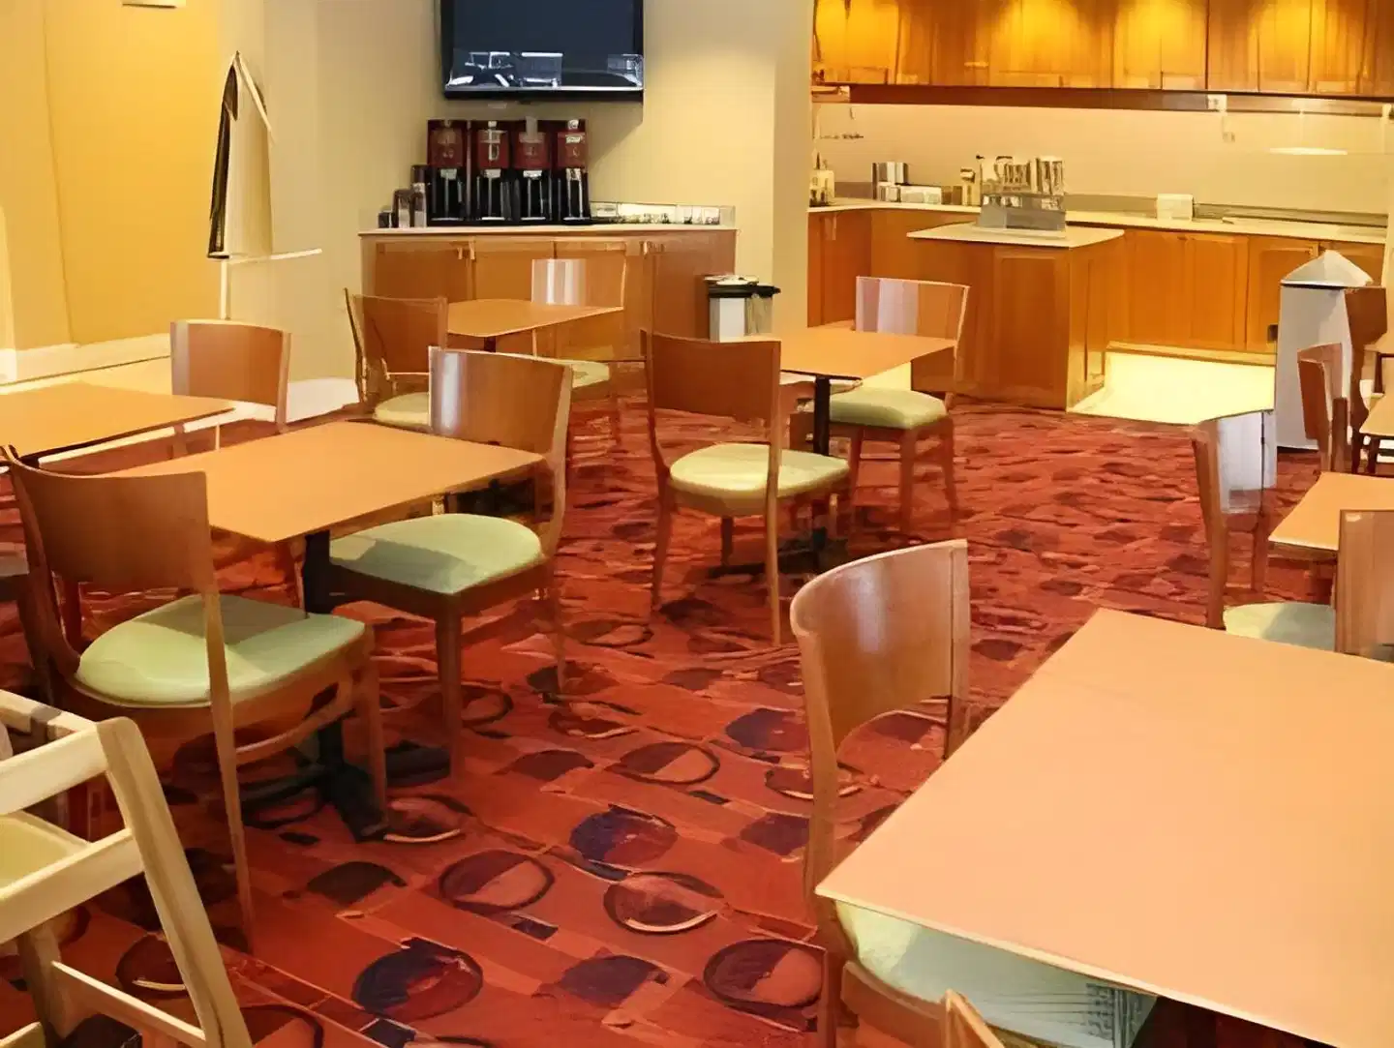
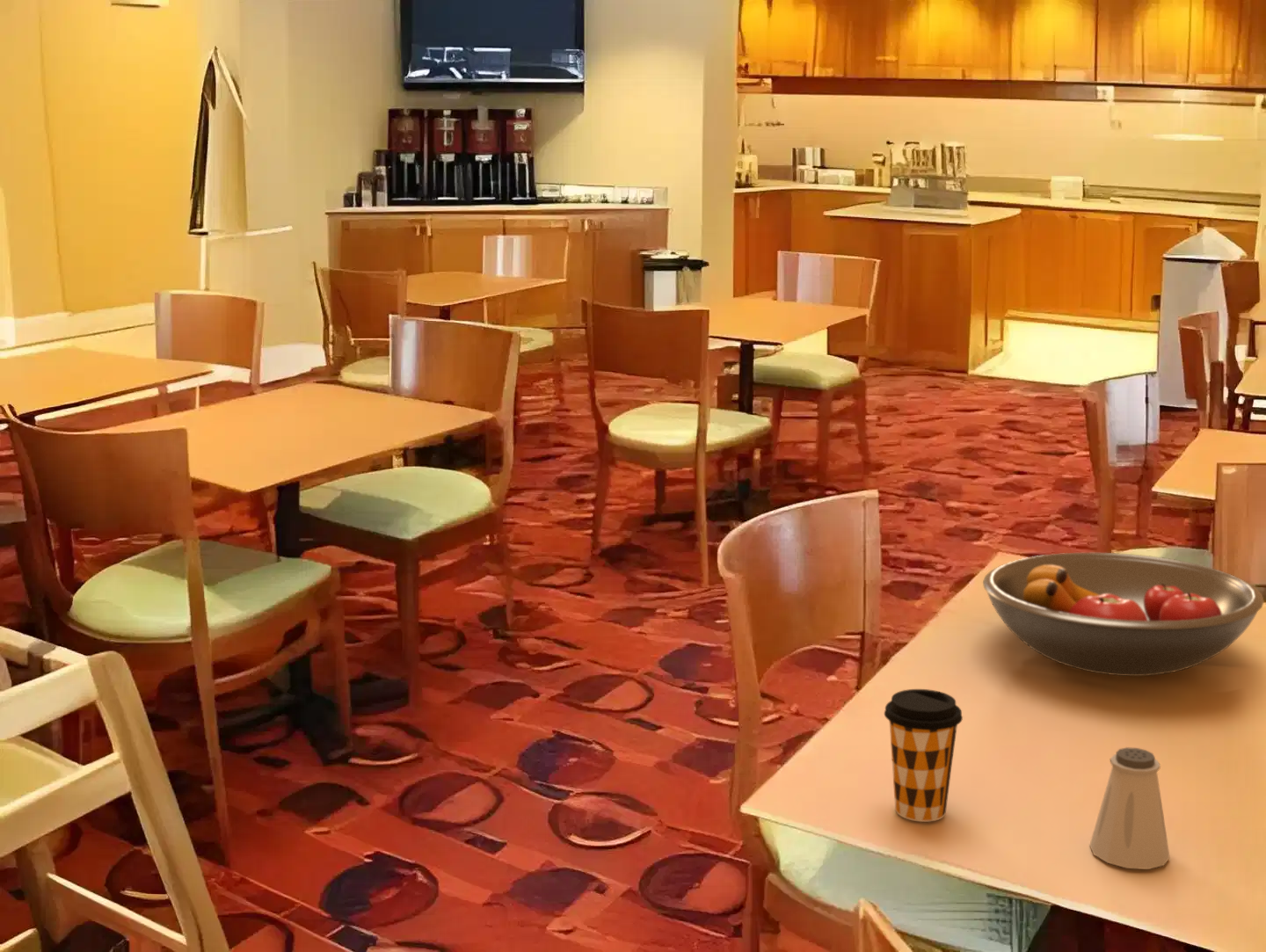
+ fruit bowl [982,552,1265,677]
+ saltshaker [1088,746,1171,870]
+ coffee cup [884,688,964,823]
